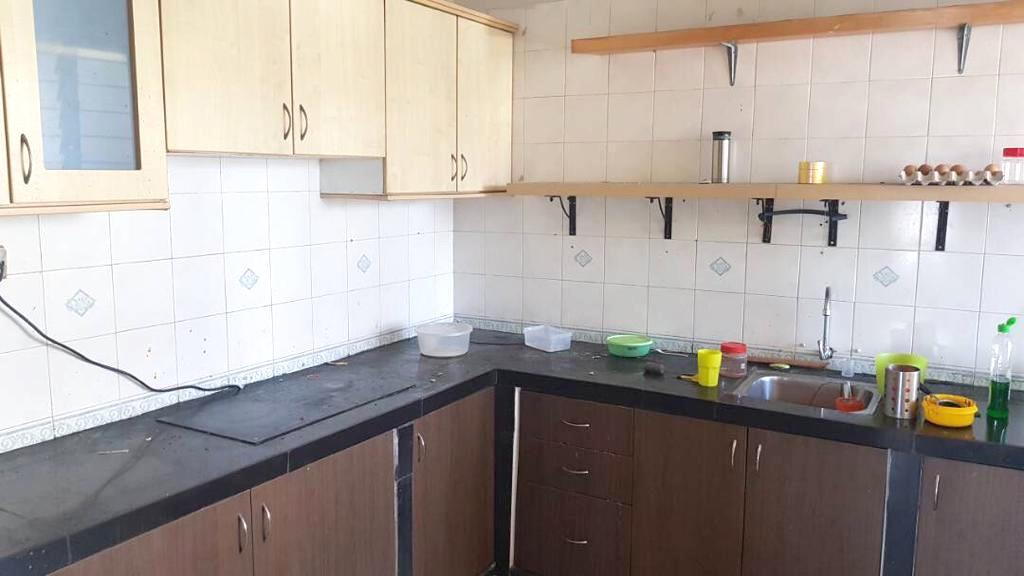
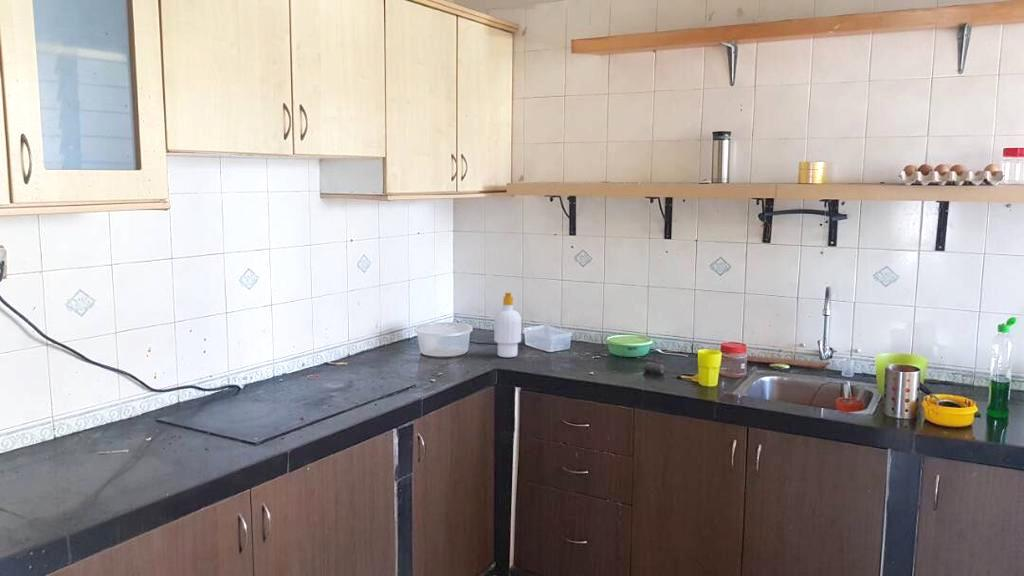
+ soap bottle [493,291,522,358]
